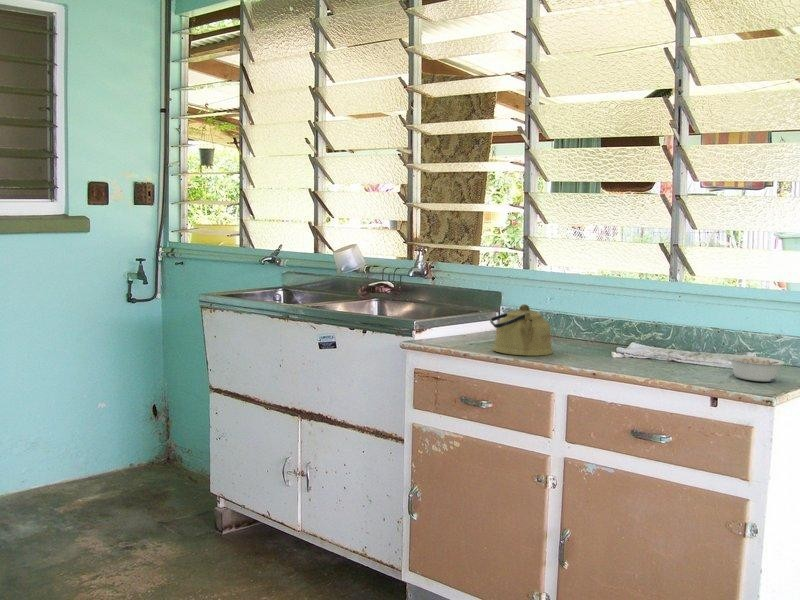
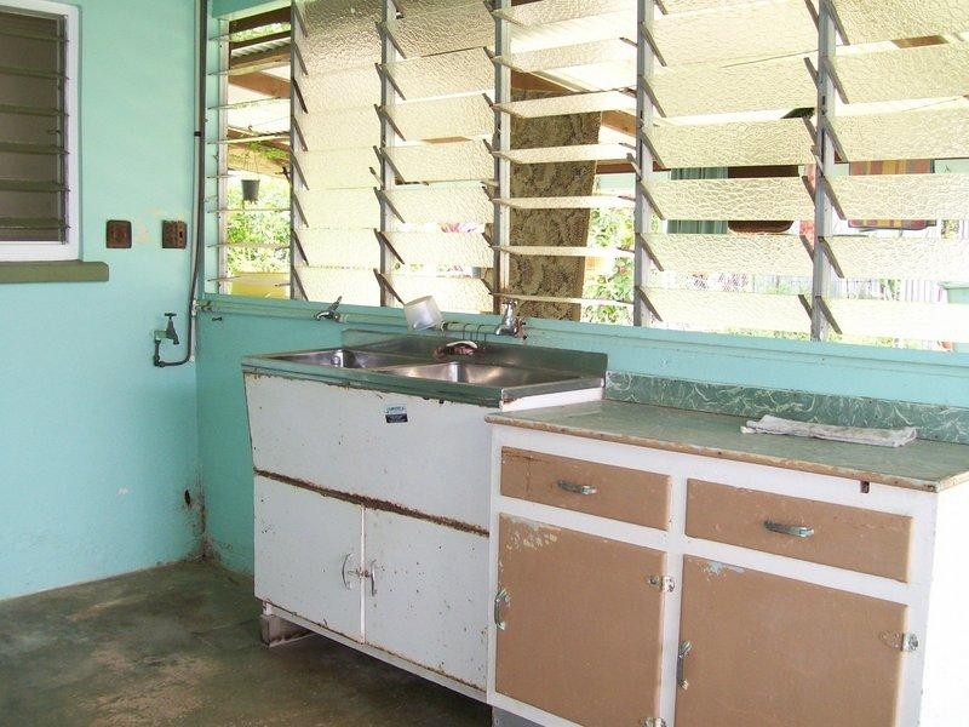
- kettle [489,303,554,357]
- legume [726,355,786,383]
